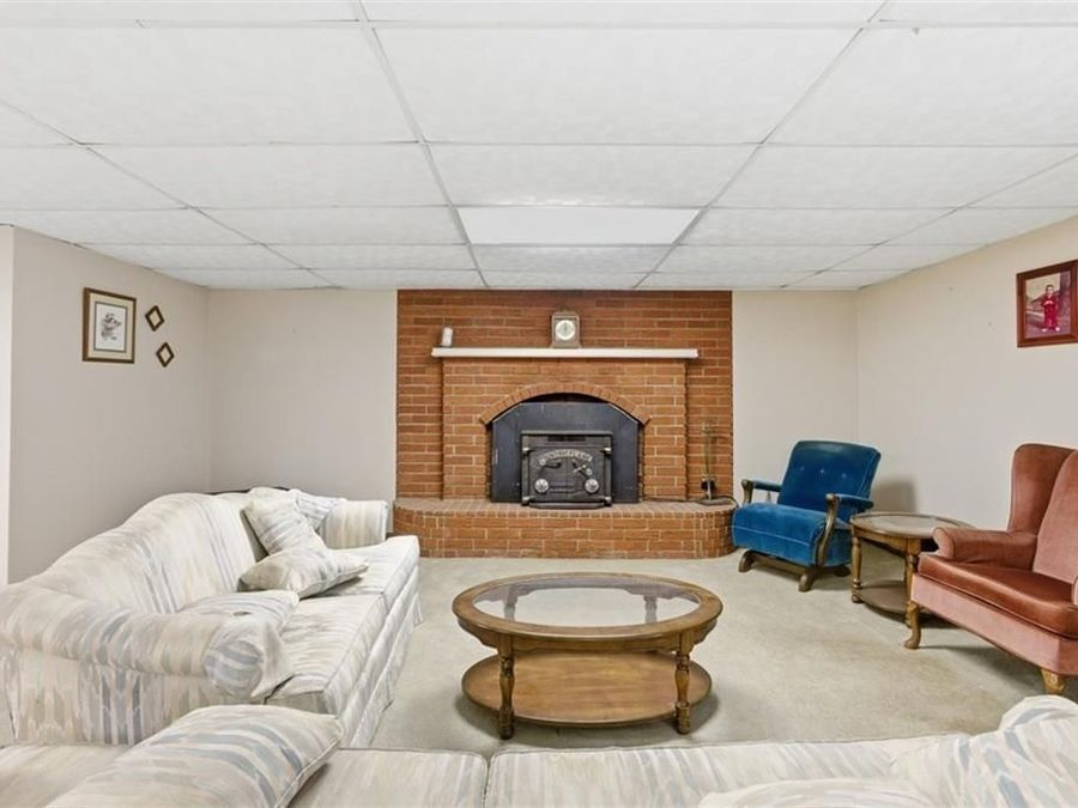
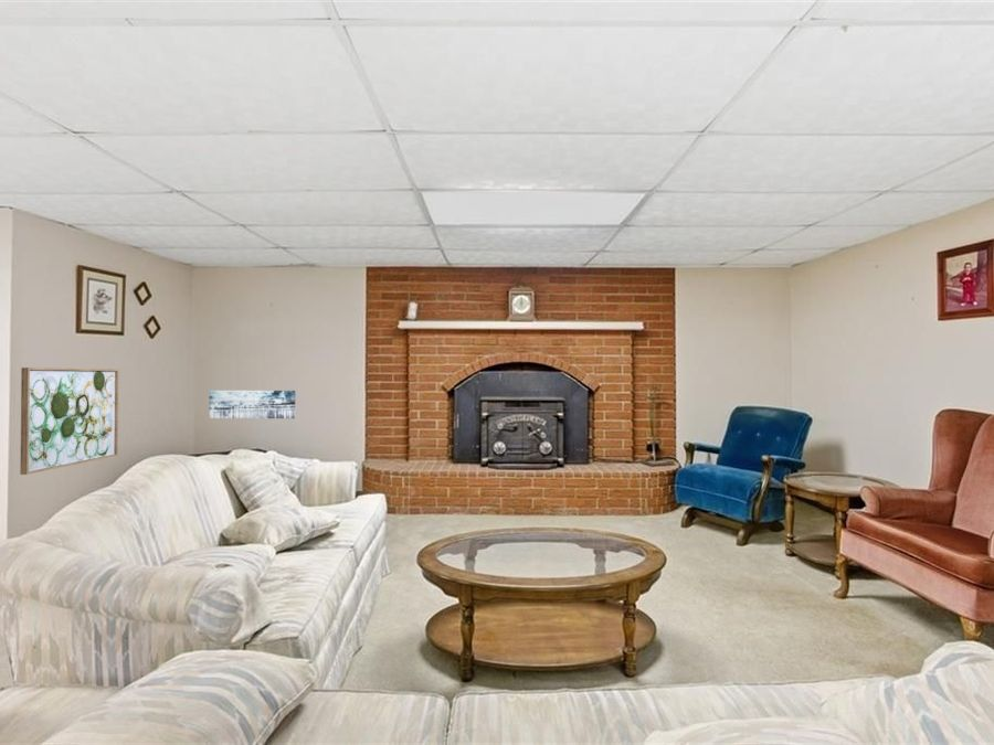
+ wall art [209,390,296,419]
+ wall art [19,366,120,476]
